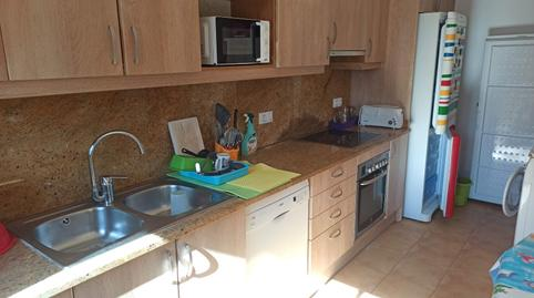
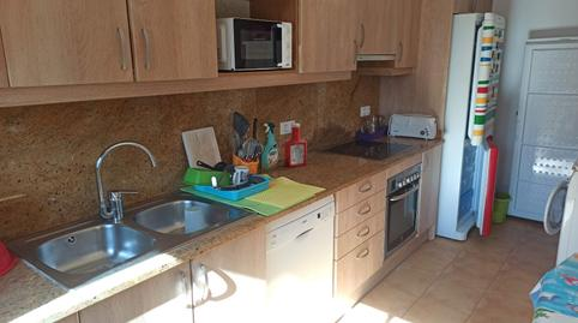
+ soap bottle [283,122,308,168]
